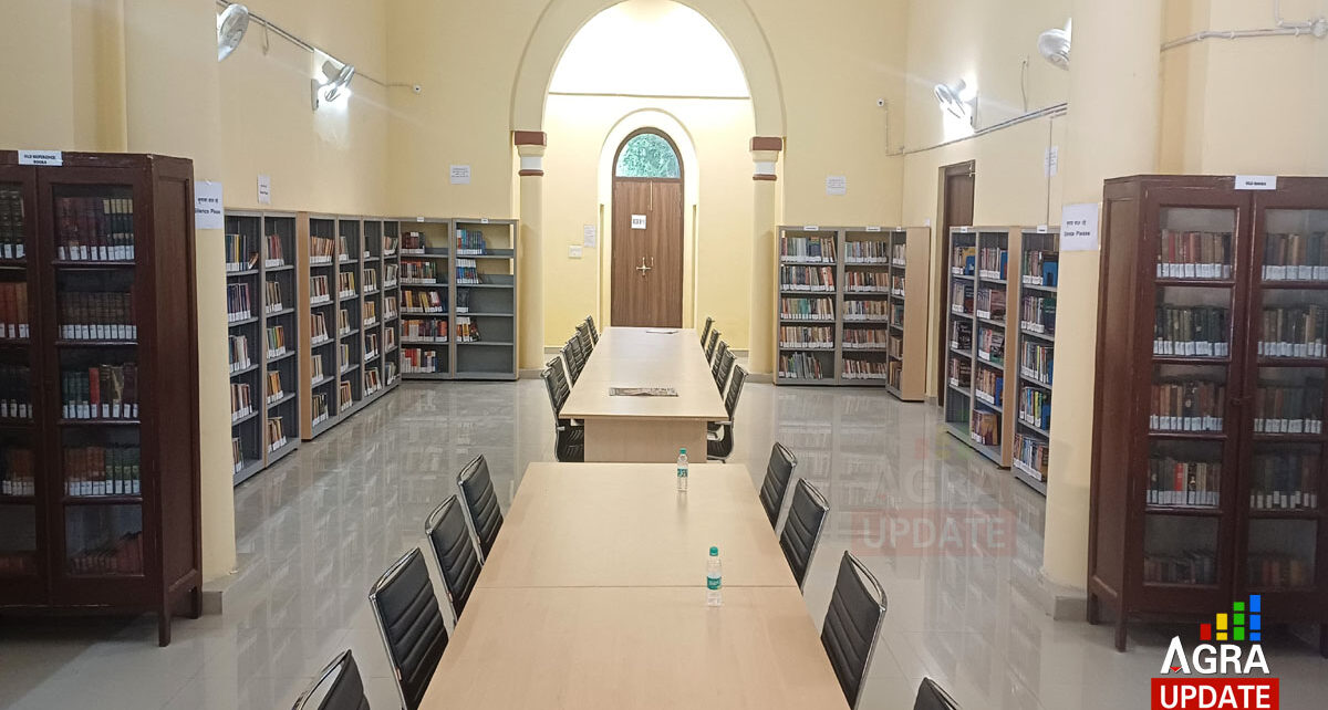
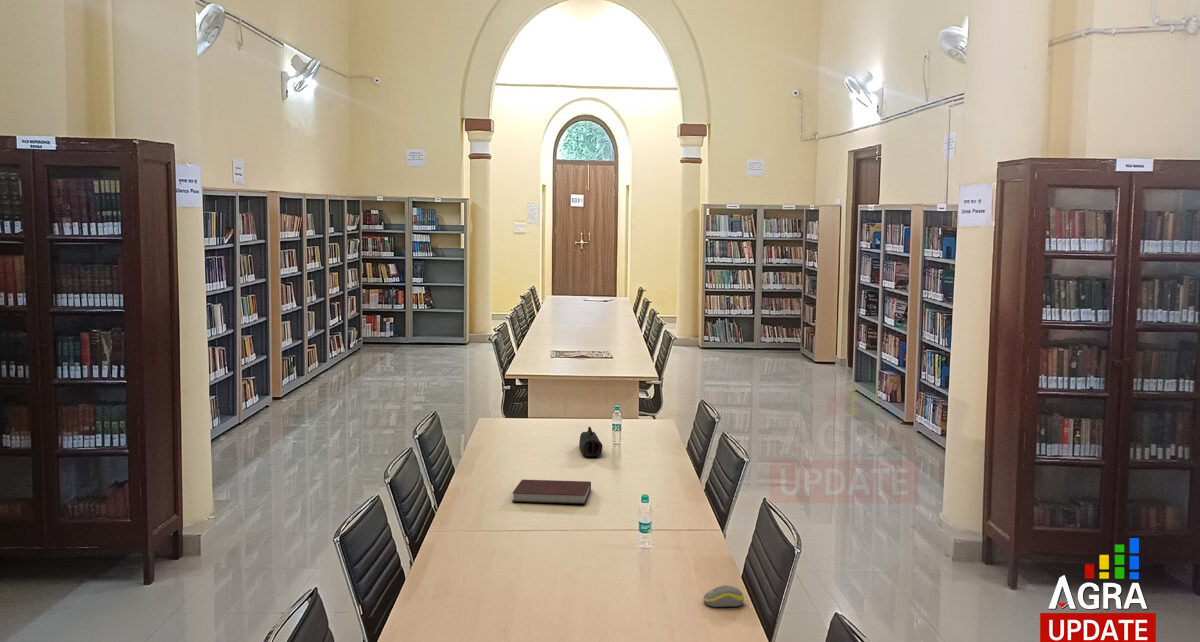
+ computer mouse [703,584,745,608]
+ notebook [511,479,592,505]
+ pencil case [578,426,604,457]
